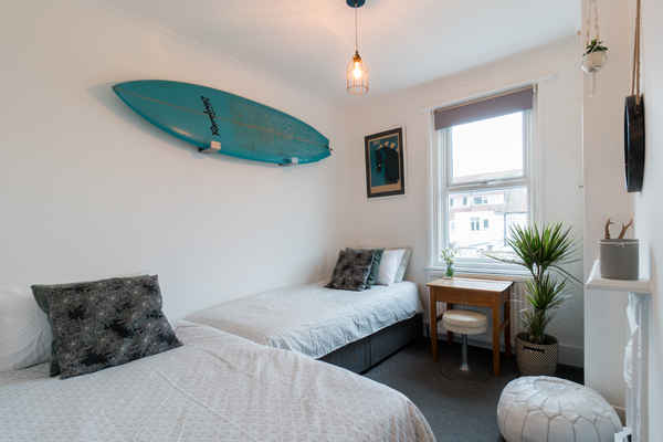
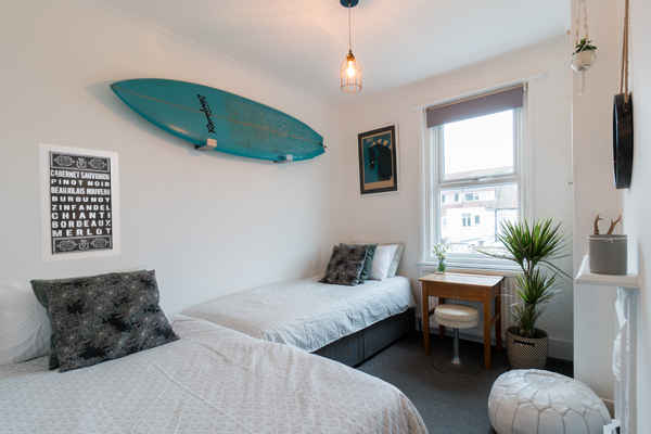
+ wall art [37,142,122,264]
